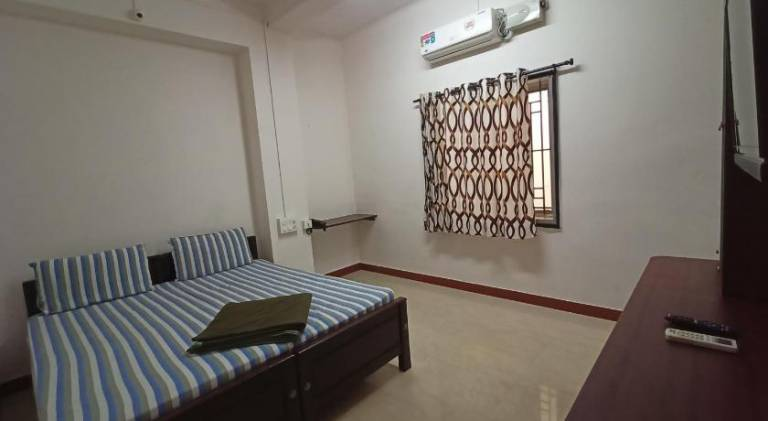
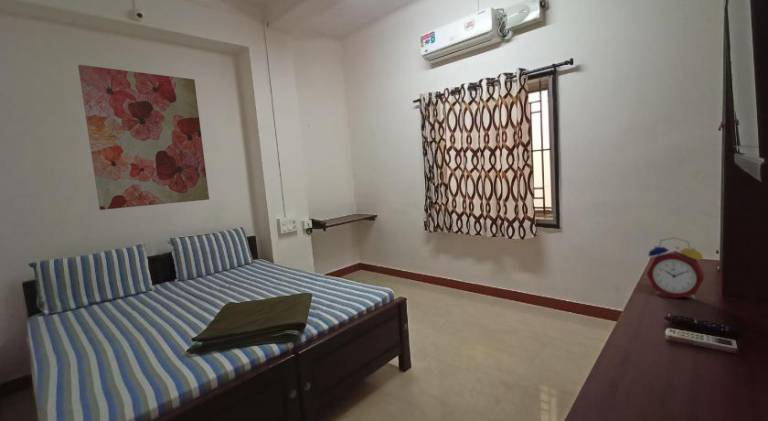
+ alarm clock [646,236,705,299]
+ wall art [77,64,210,211]
